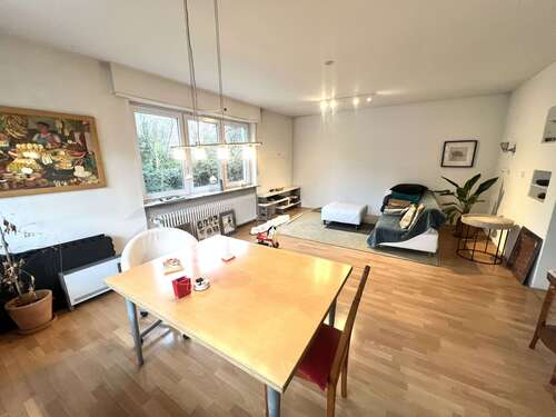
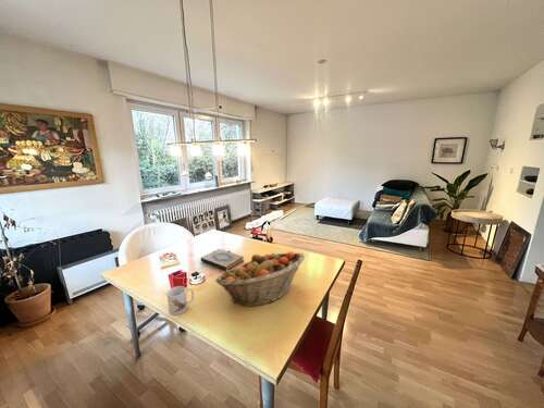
+ hardback book [200,248,245,272]
+ mug [166,285,195,317]
+ fruit basket [214,250,306,307]
